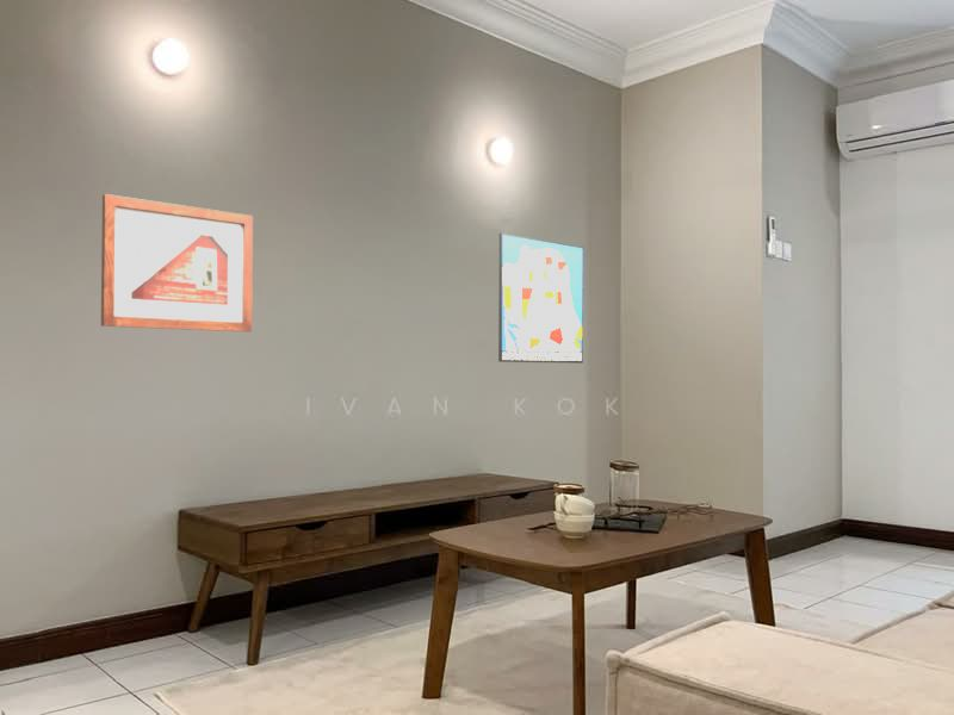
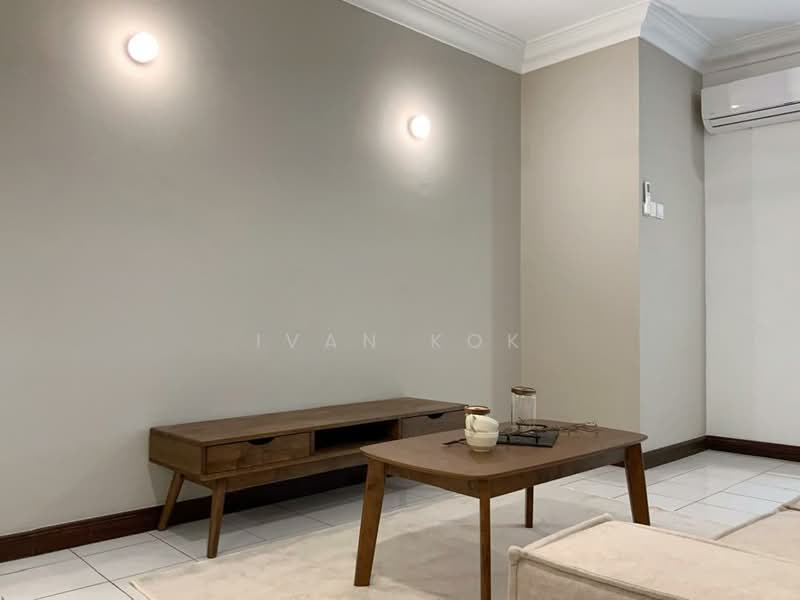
- wall art [497,231,584,365]
- picture frame [100,193,254,332]
